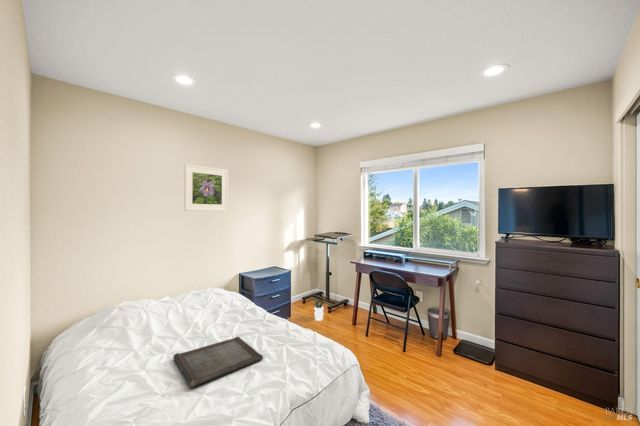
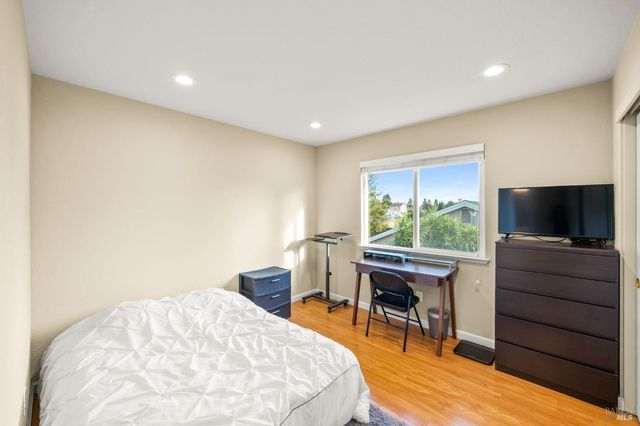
- serving tray [172,336,264,389]
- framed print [183,163,229,212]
- potted plant [307,296,329,322]
